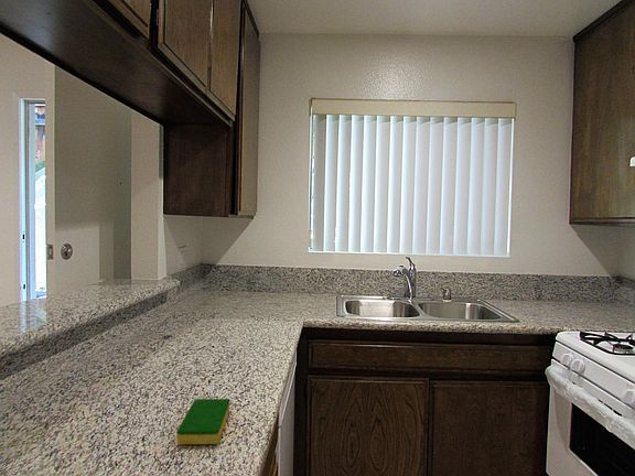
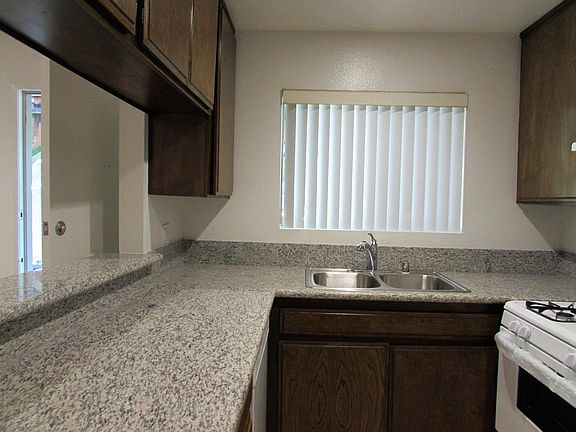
- dish sponge [175,398,232,445]
